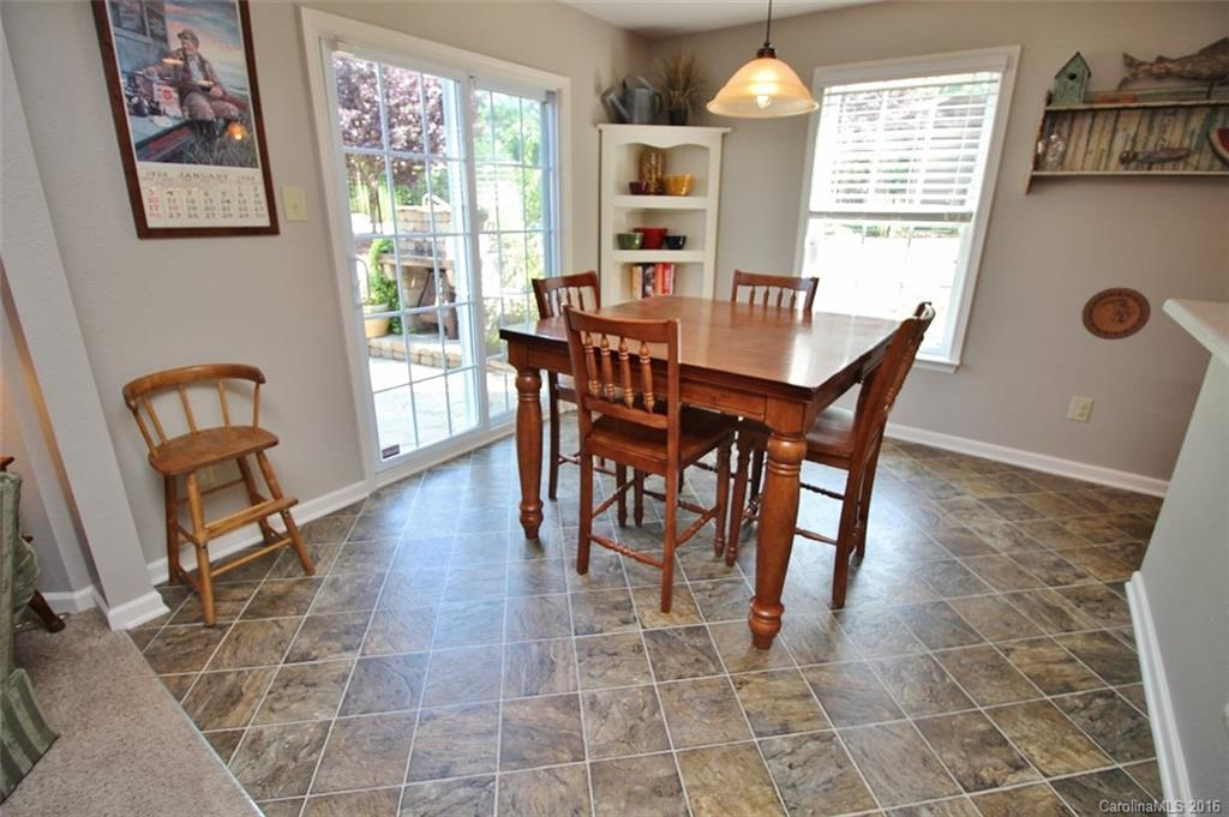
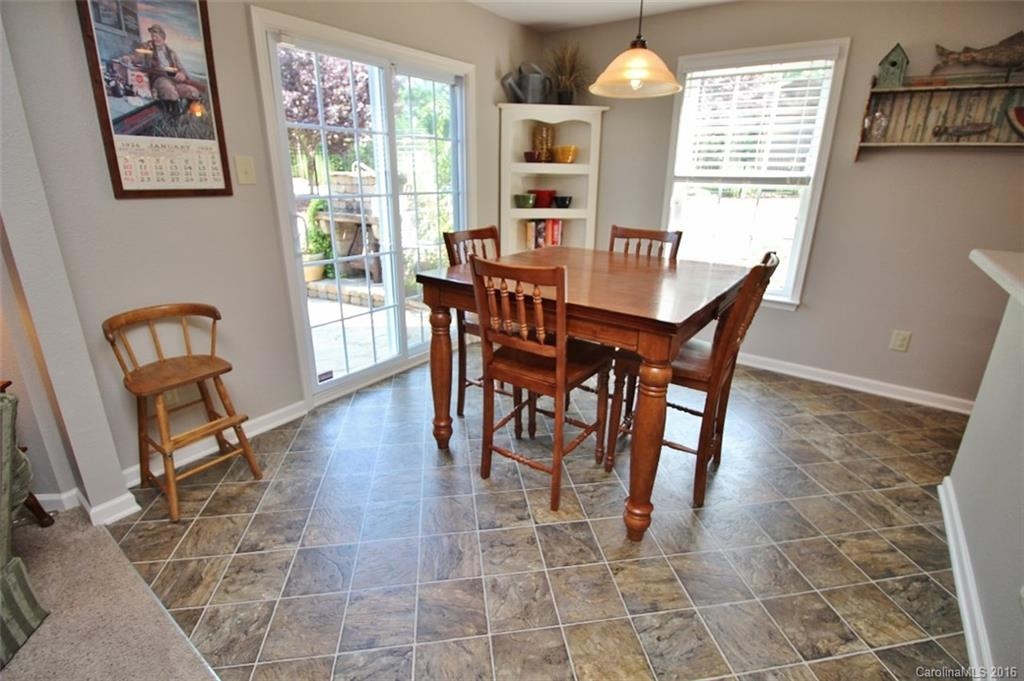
- decorative plate [1080,287,1152,341]
